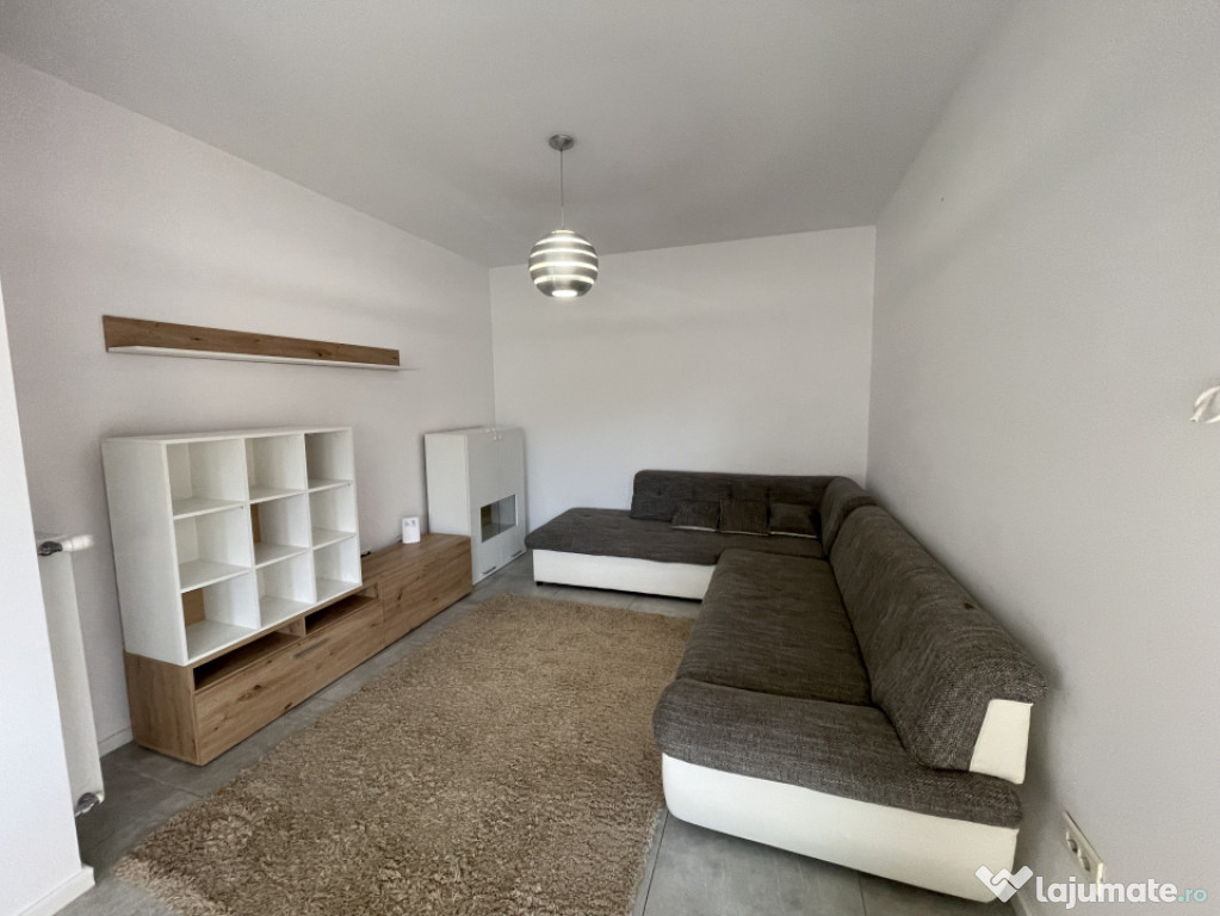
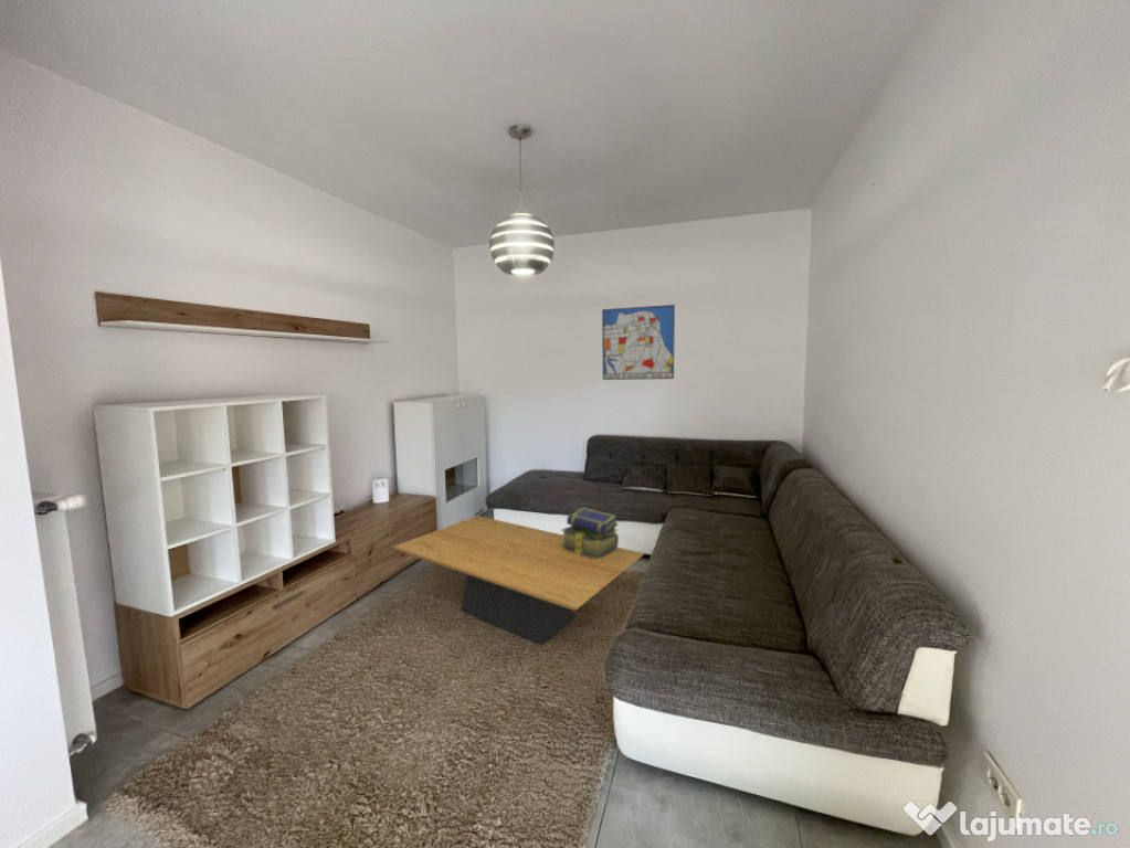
+ coffee table [392,515,645,646]
+ stack of books [560,506,620,560]
+ wall art [601,304,676,381]
